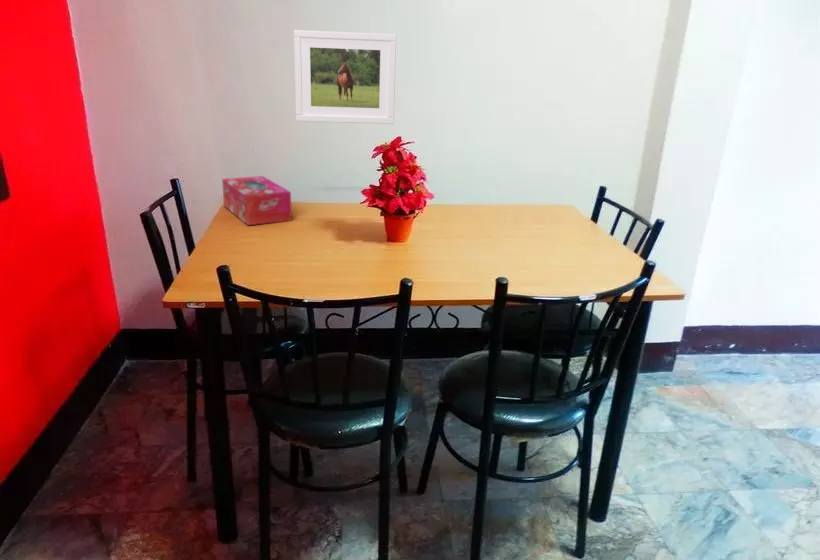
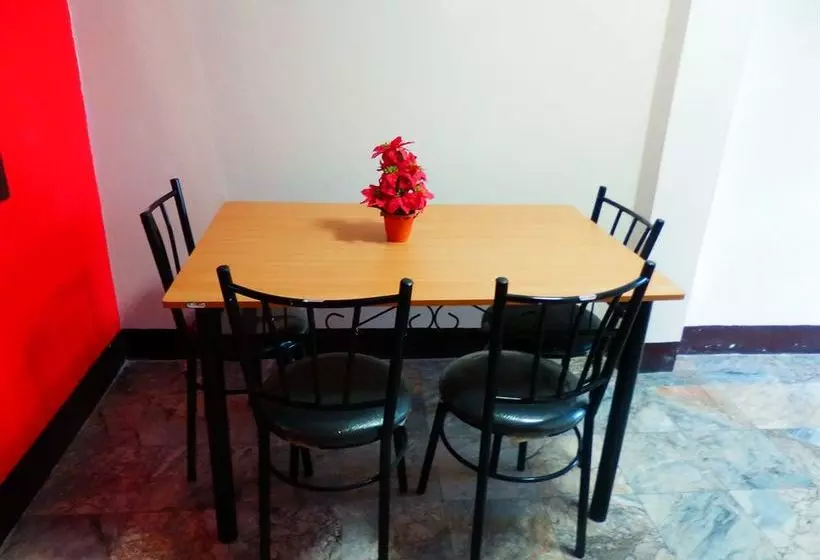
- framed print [293,29,397,125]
- tissue box [221,175,293,226]
